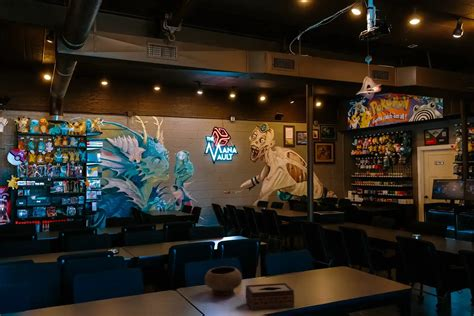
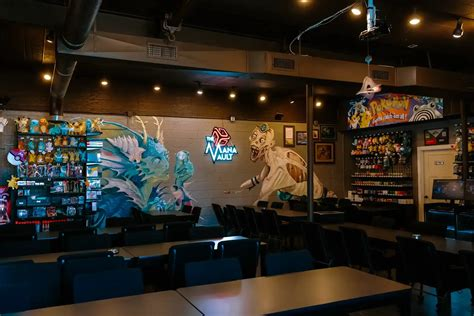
- bowl [204,266,243,296]
- tissue box [245,282,295,312]
